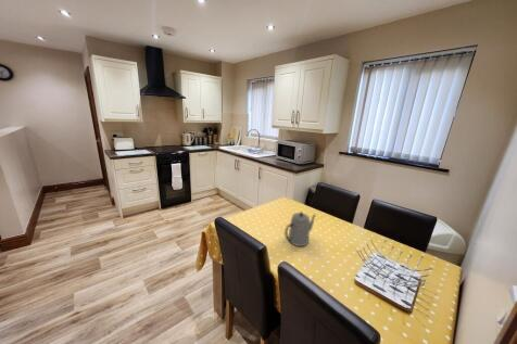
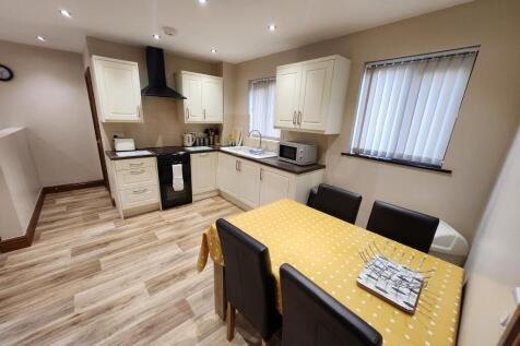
- teapot [283,211,317,247]
